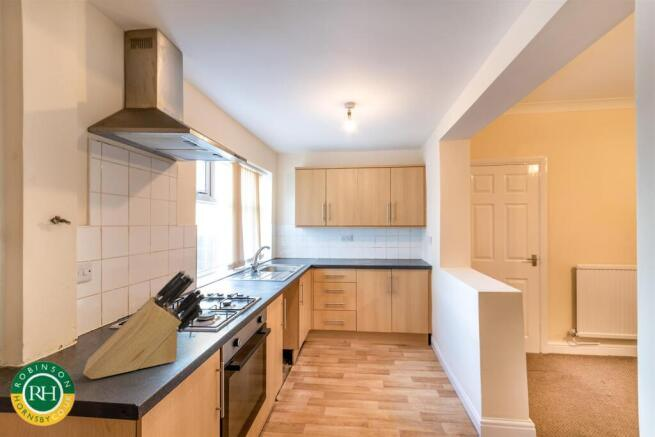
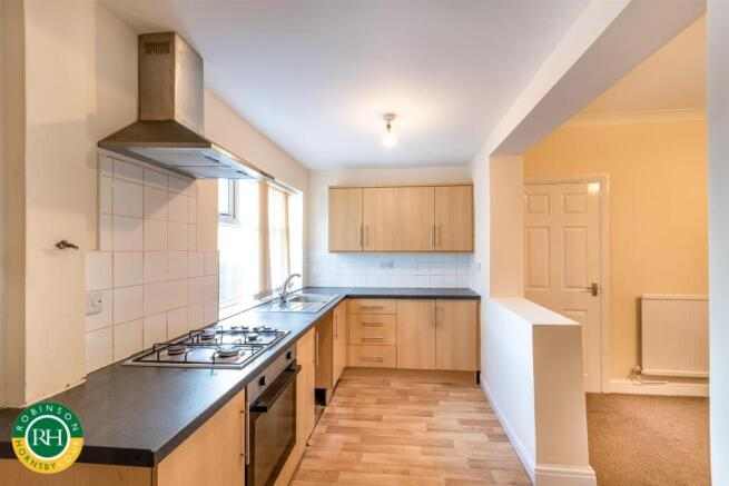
- knife block [82,269,206,380]
